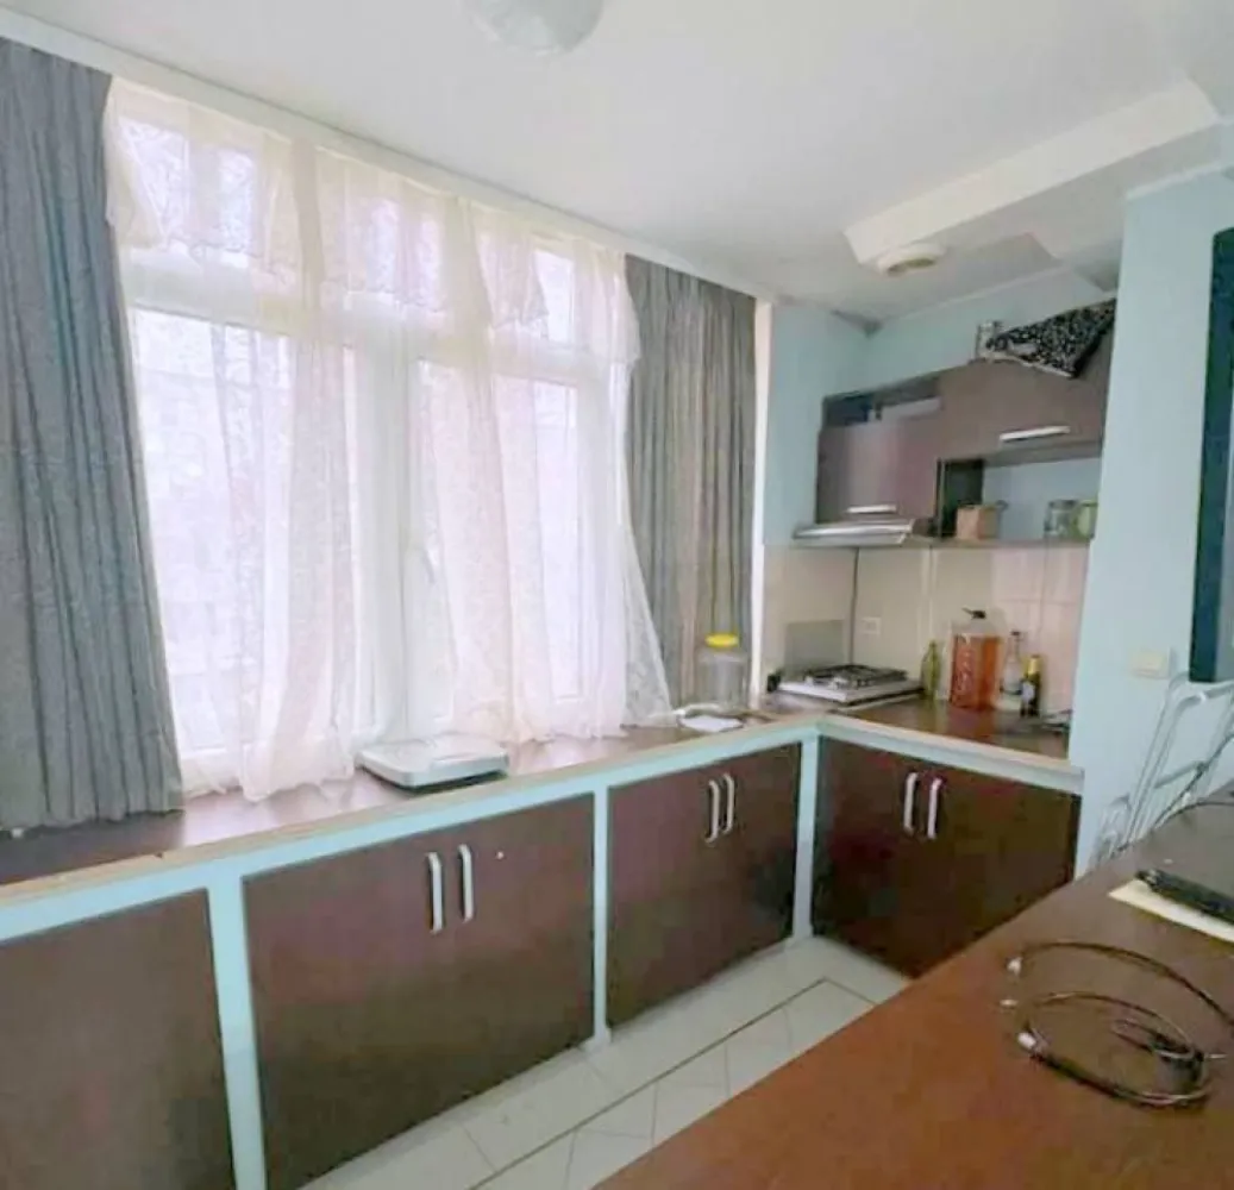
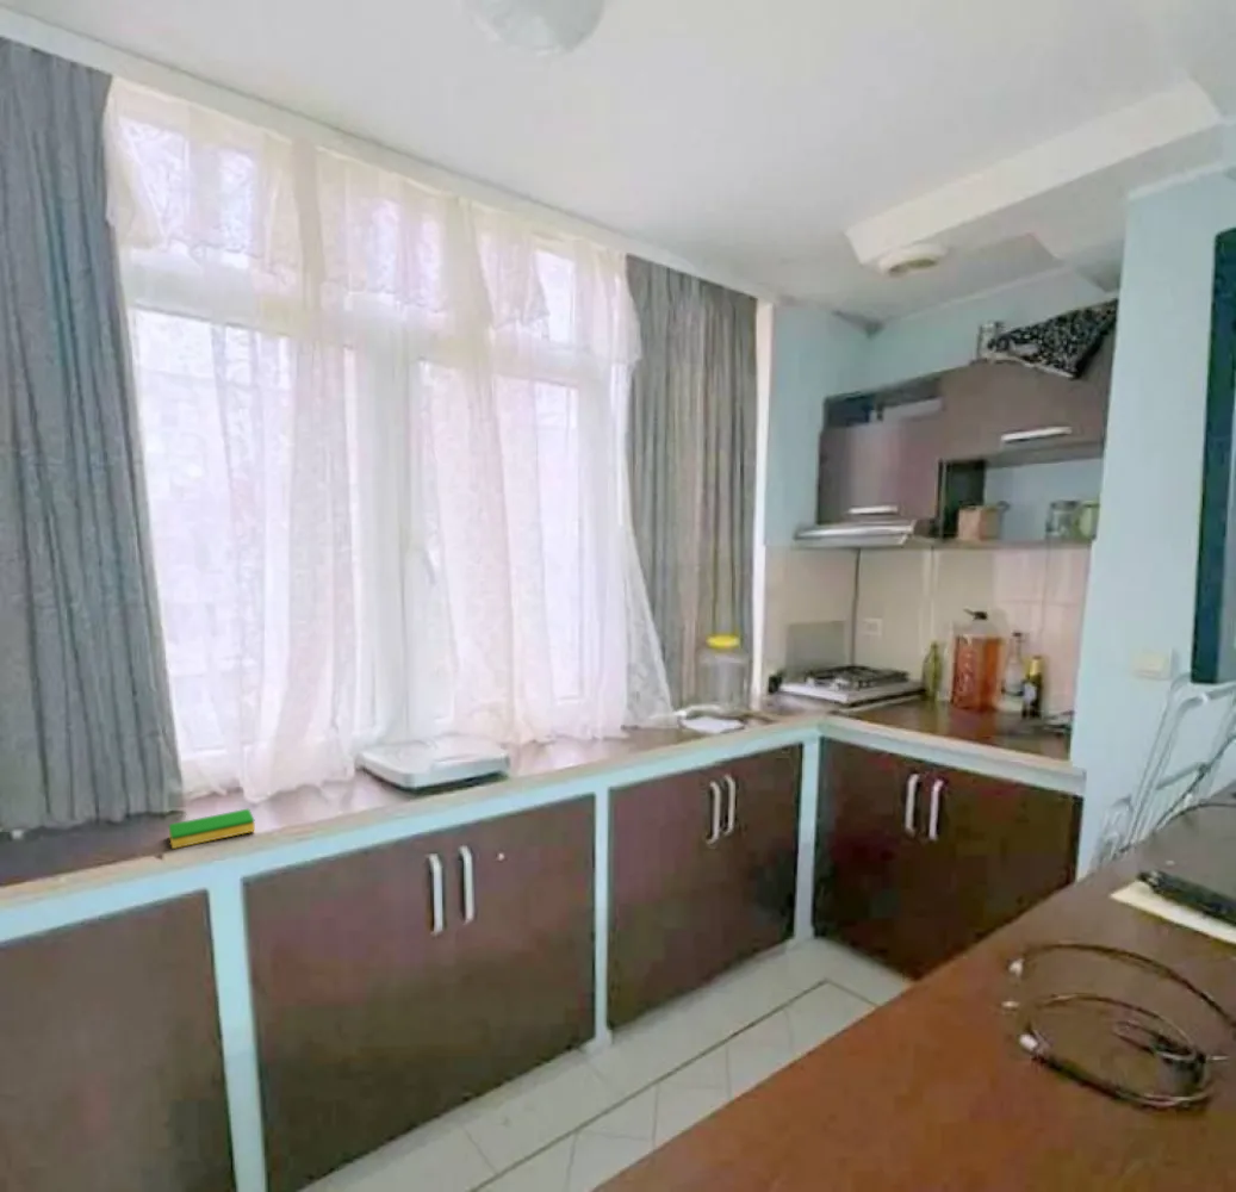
+ dish sponge [168,808,256,850]
